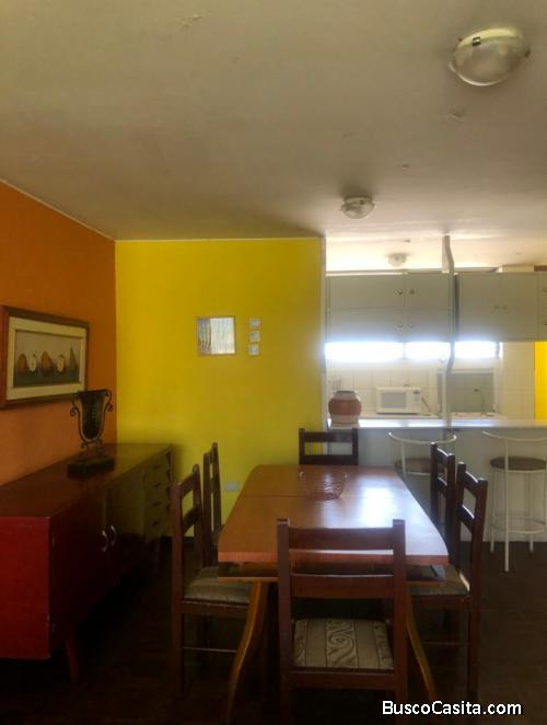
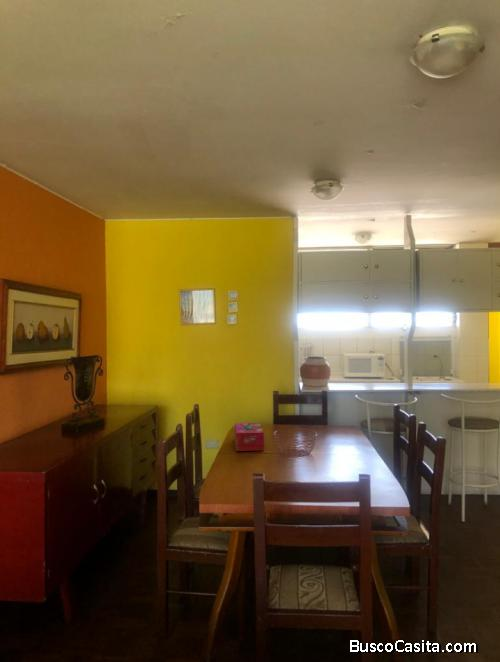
+ tissue box [234,422,265,452]
